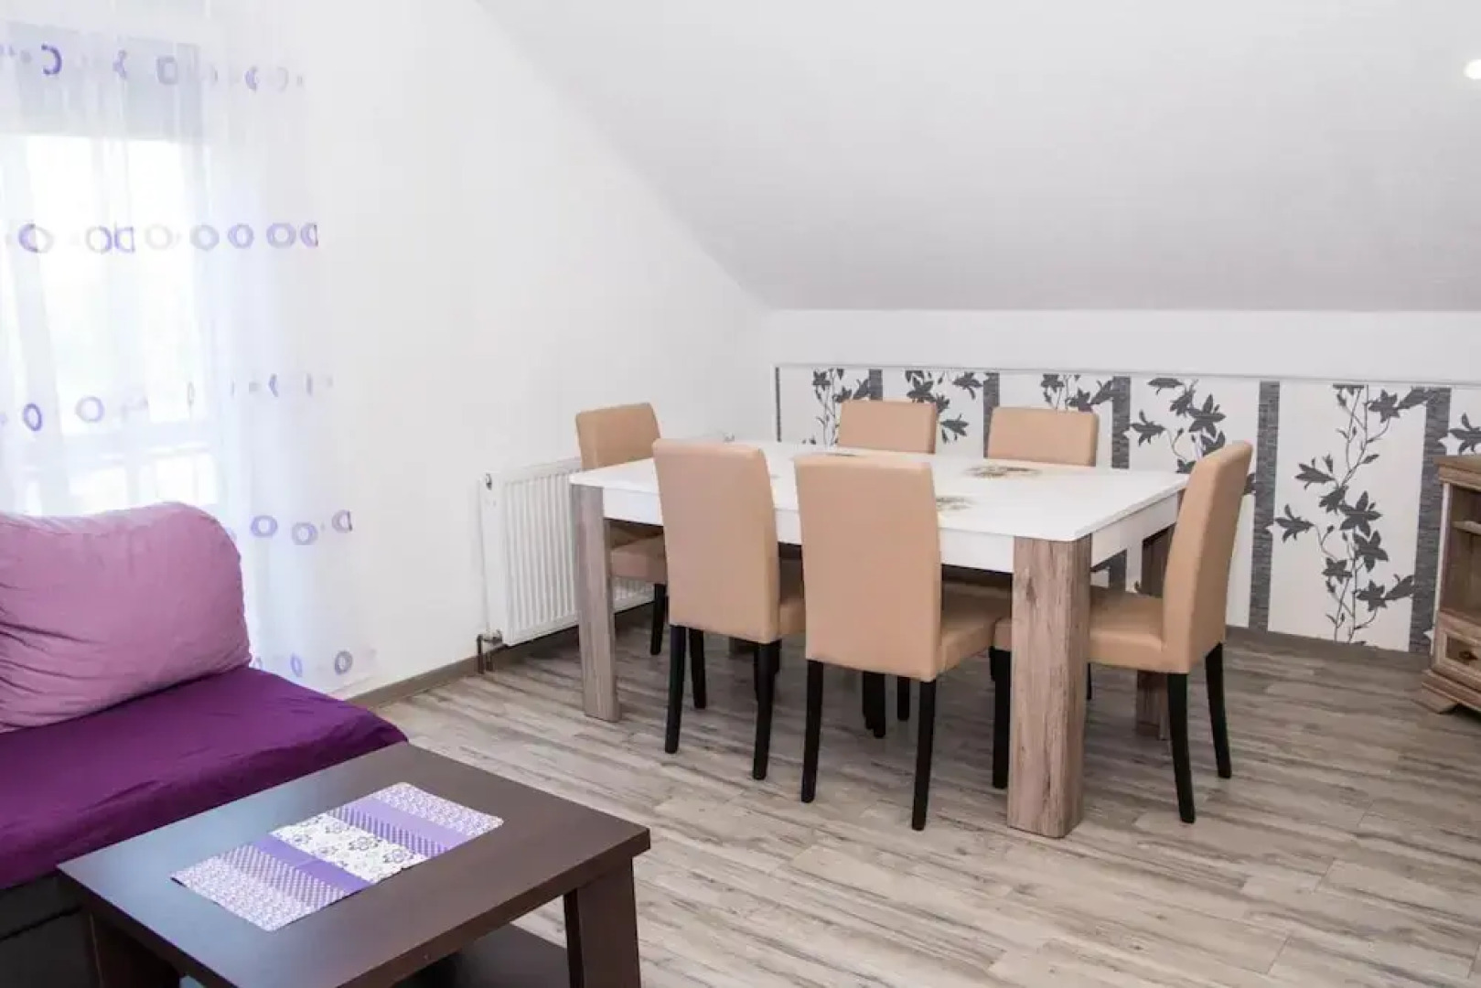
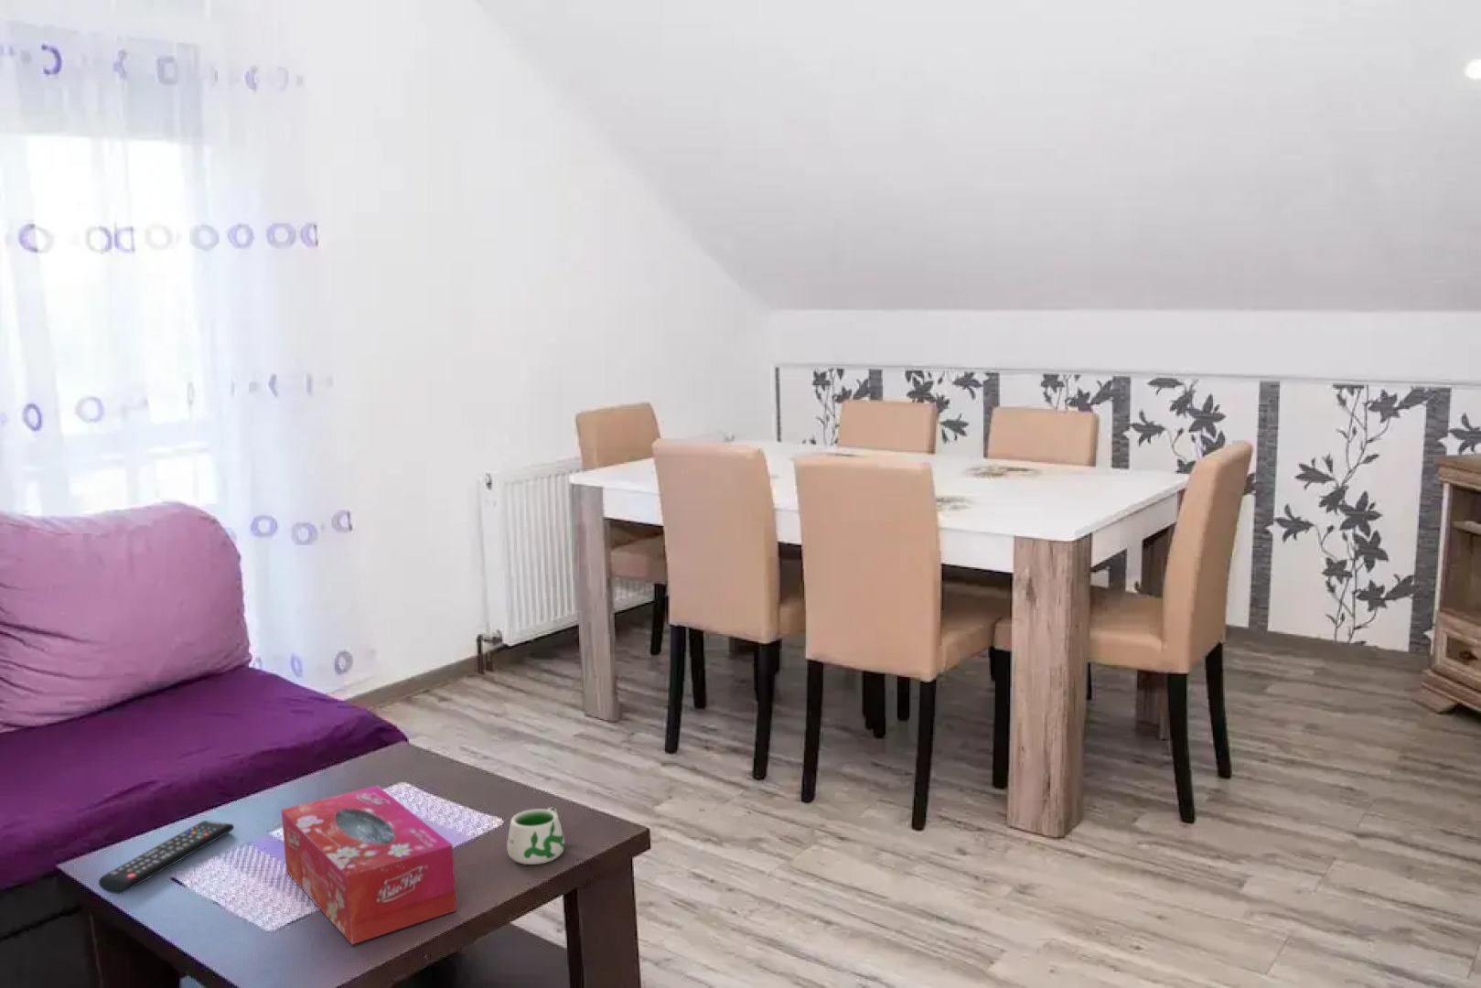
+ mug [506,806,566,866]
+ remote control [98,819,235,894]
+ tissue box [280,785,458,945]
